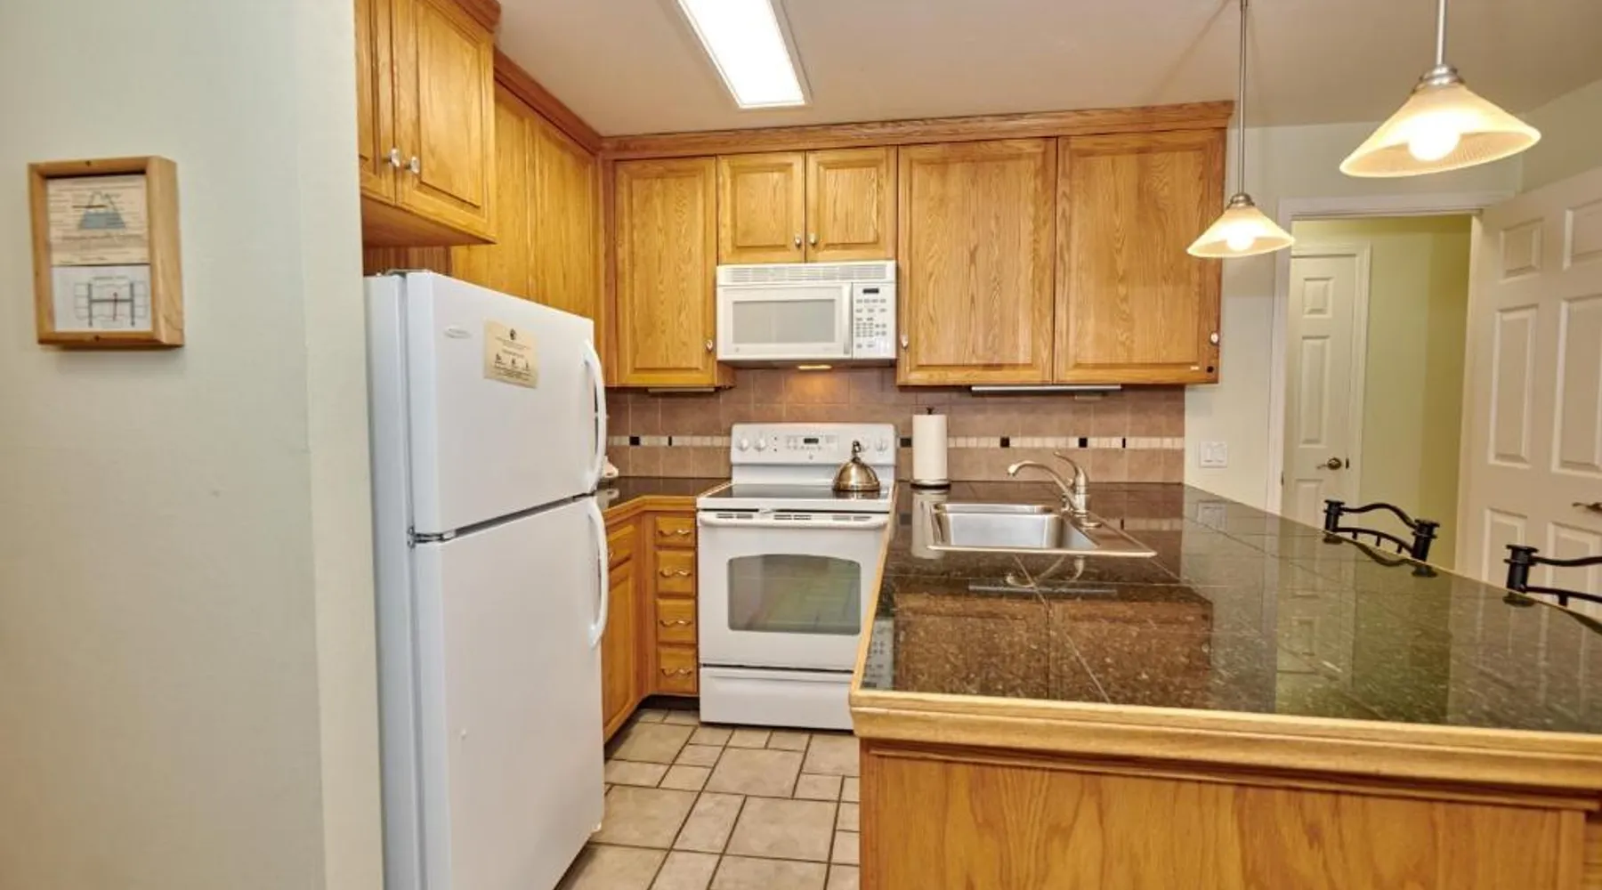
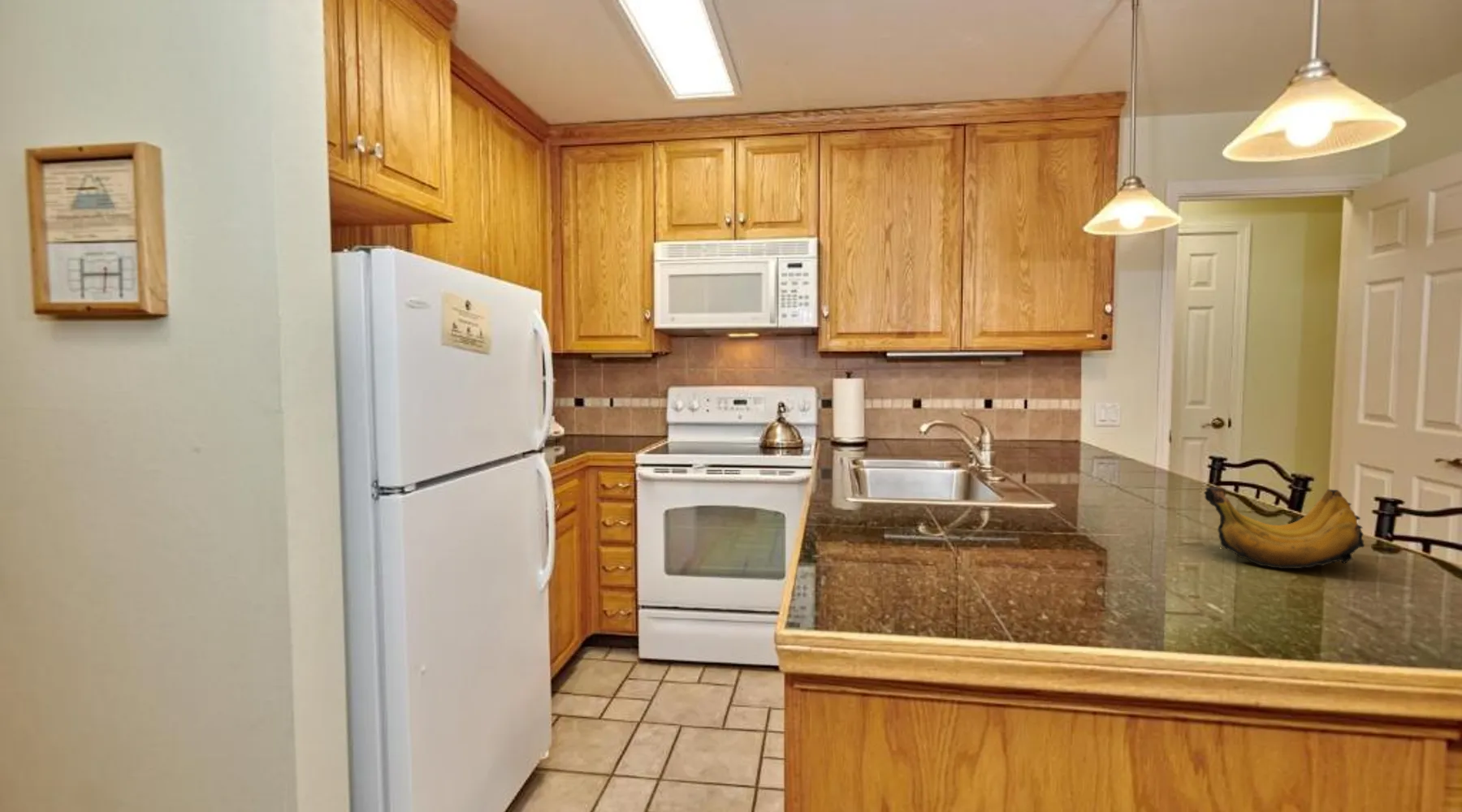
+ banana bunch [1203,486,1365,569]
